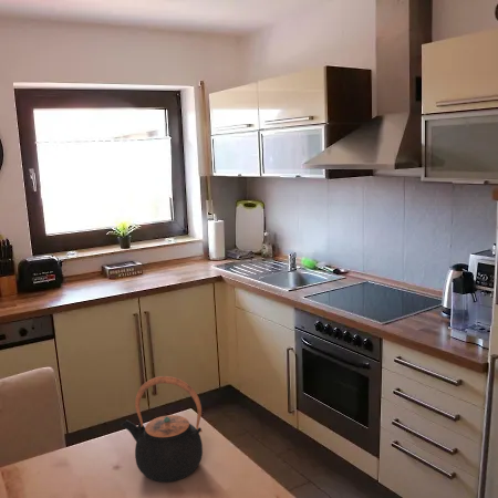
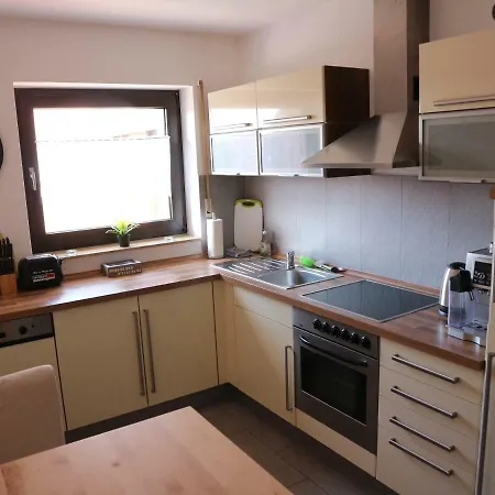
- teapot [120,375,204,483]
